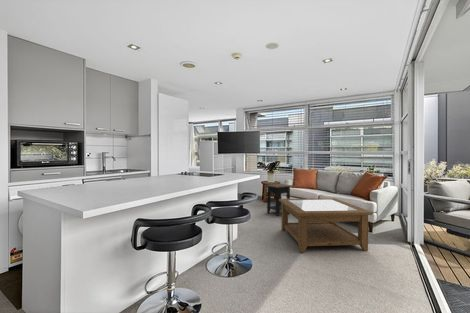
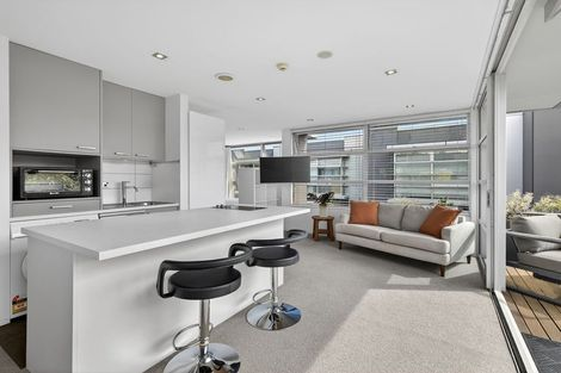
- coffee table [279,197,374,254]
- side table [264,183,293,217]
